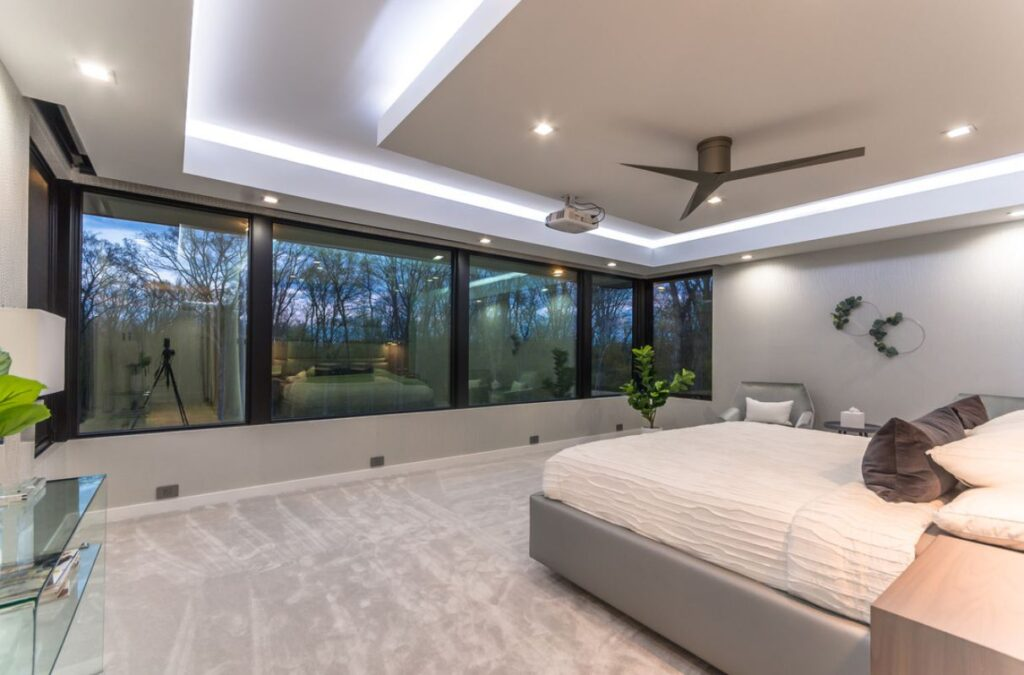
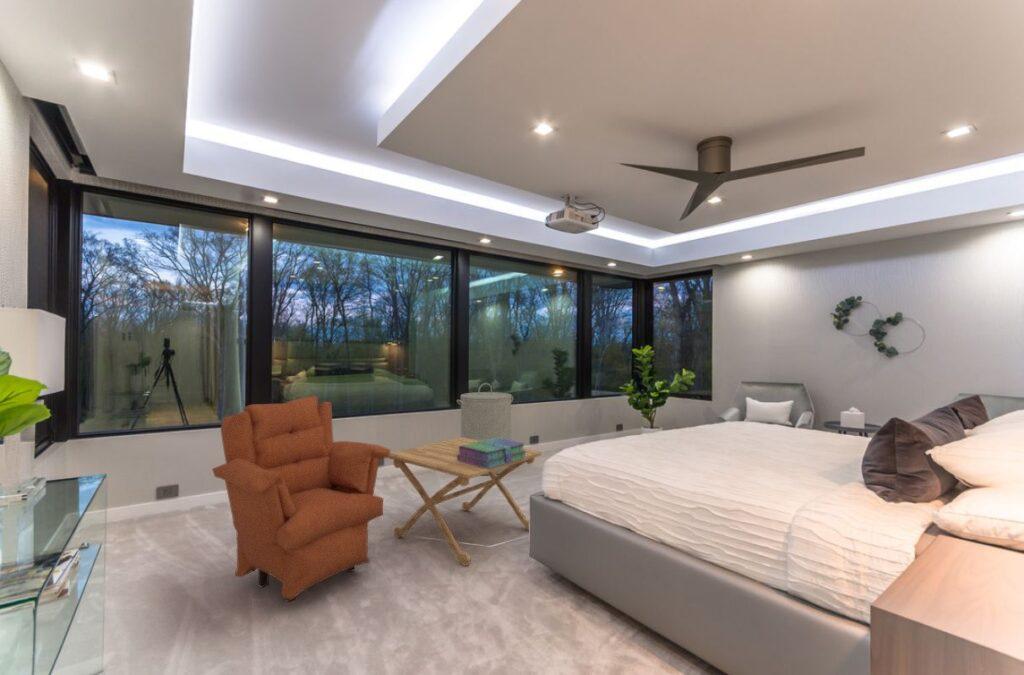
+ side table [388,436,542,567]
+ stack of books [457,438,527,468]
+ armchair [211,395,391,603]
+ laundry hamper [456,382,514,476]
